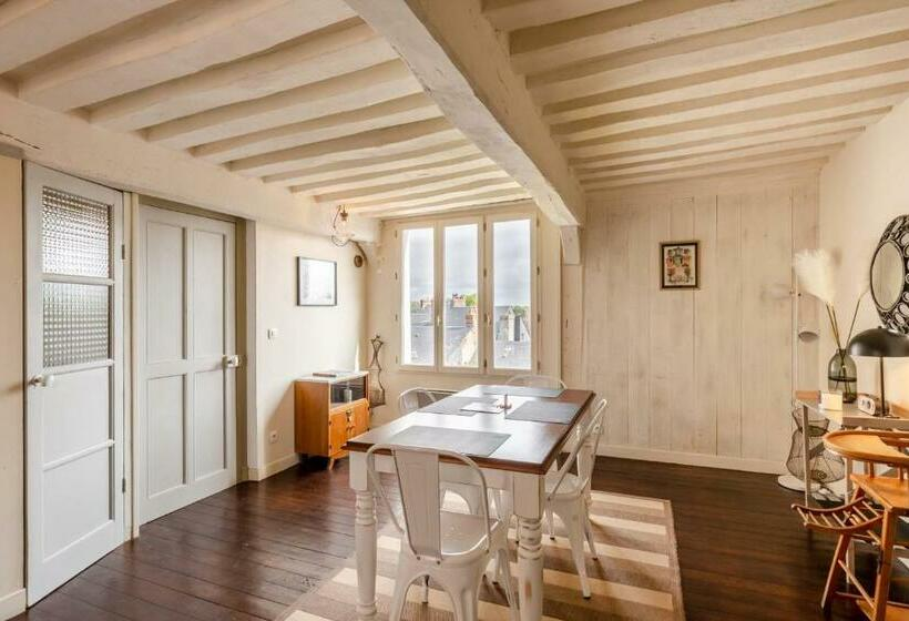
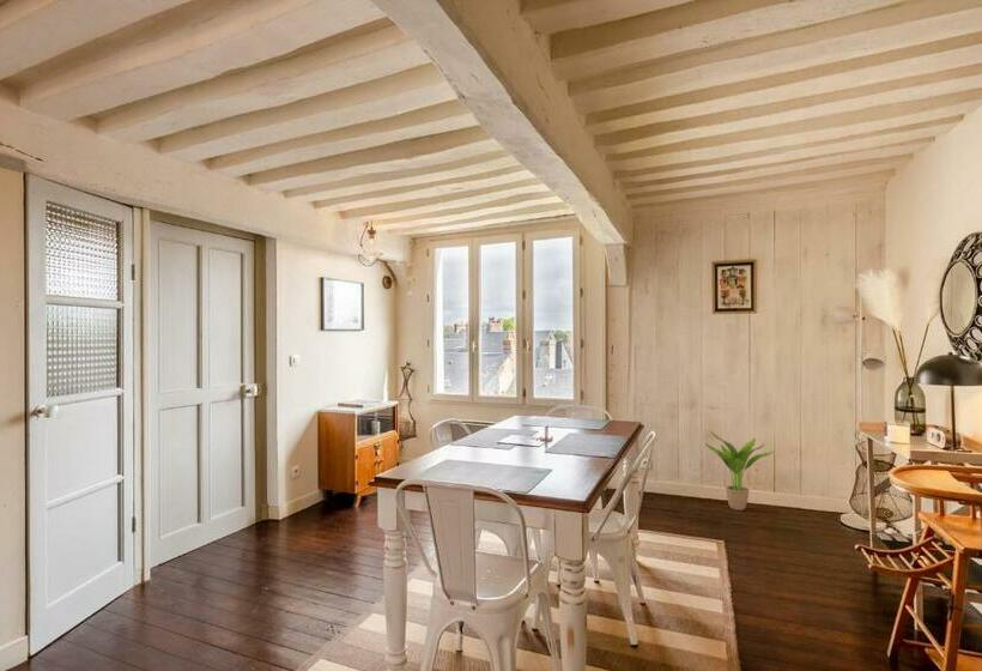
+ potted plant [703,430,775,512]
